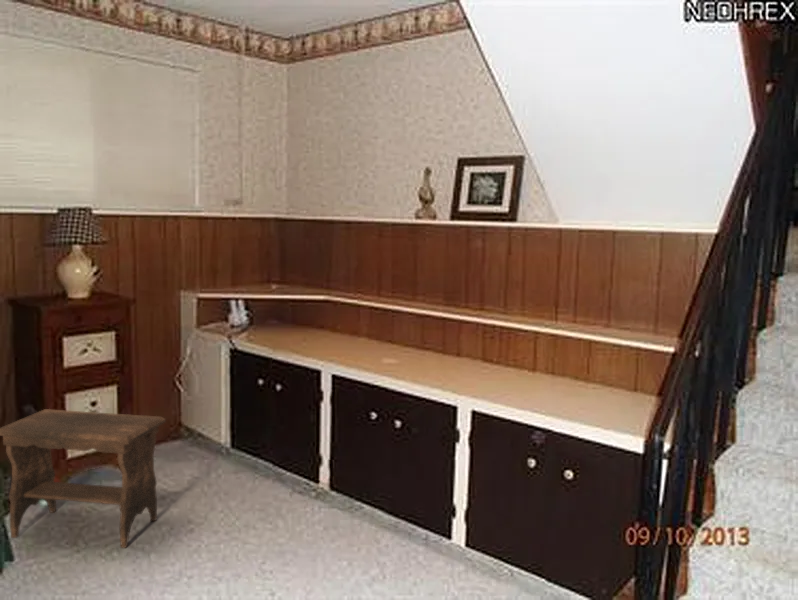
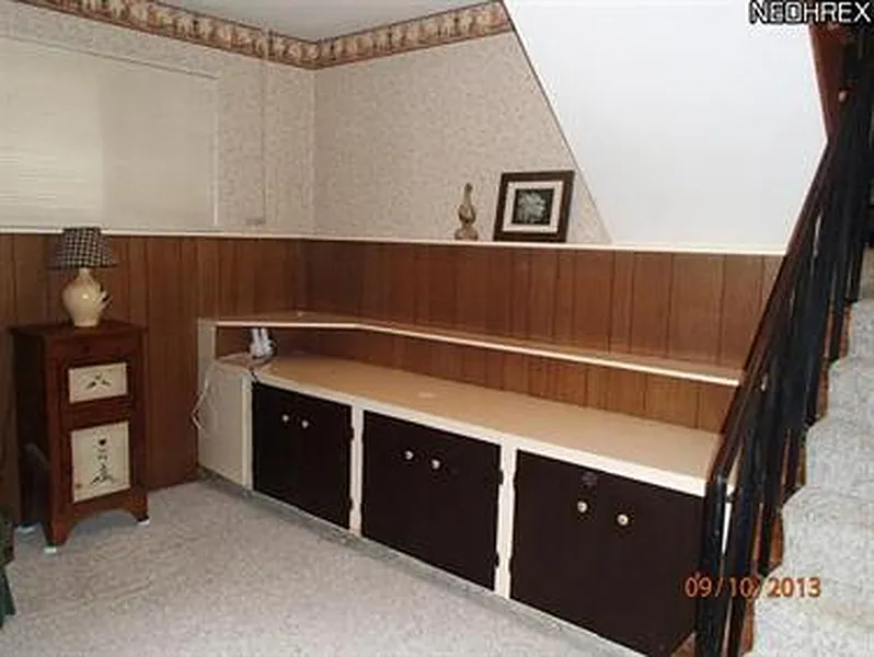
- footstool [0,408,167,549]
